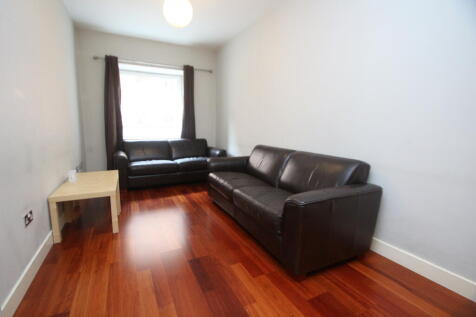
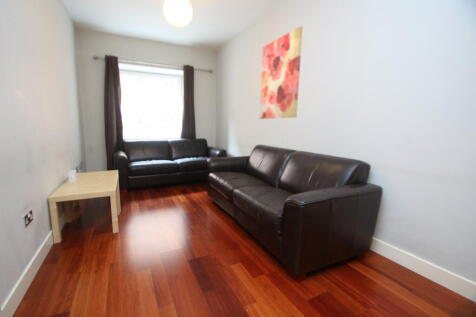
+ wall art [259,25,303,120]
